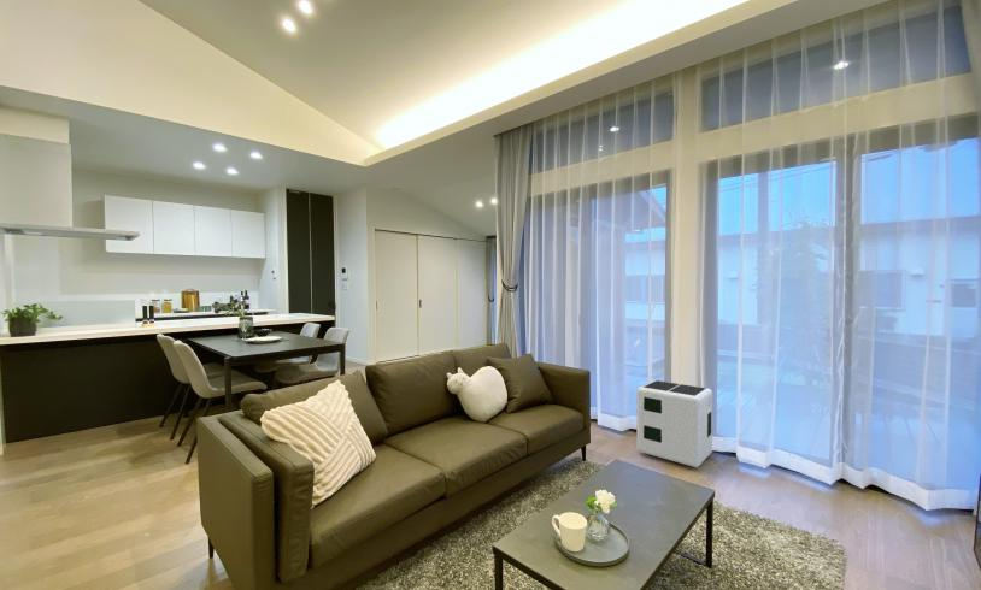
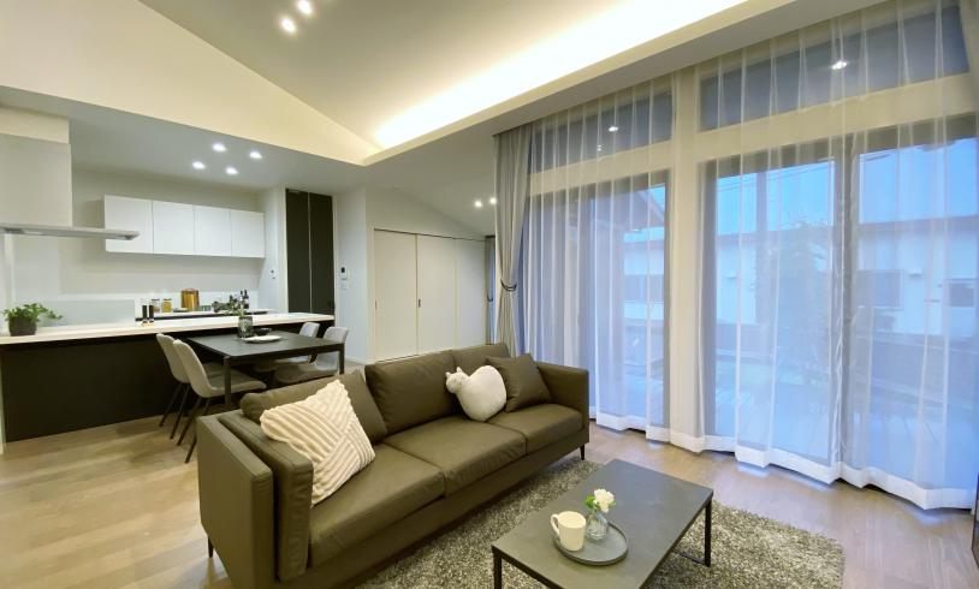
- air purifier [635,379,713,468]
